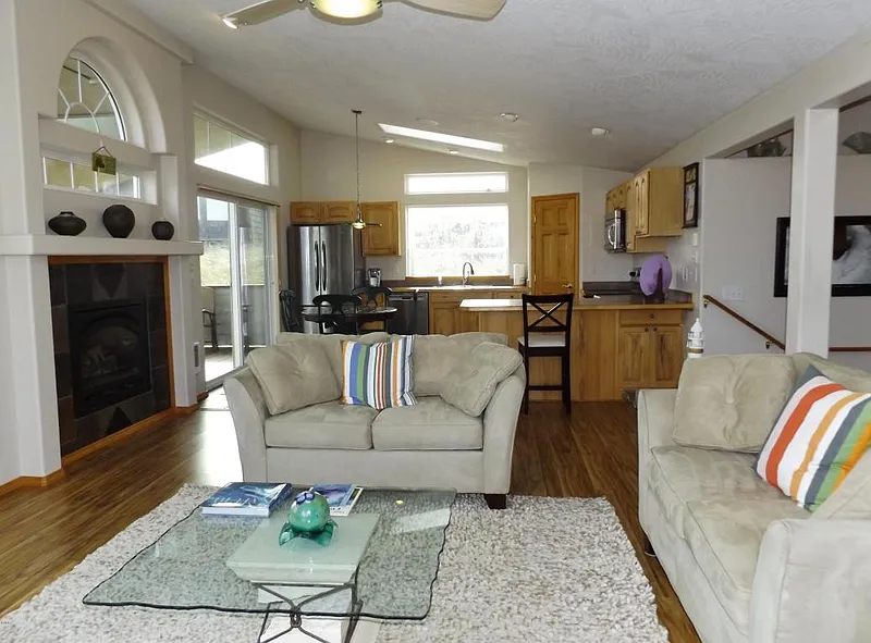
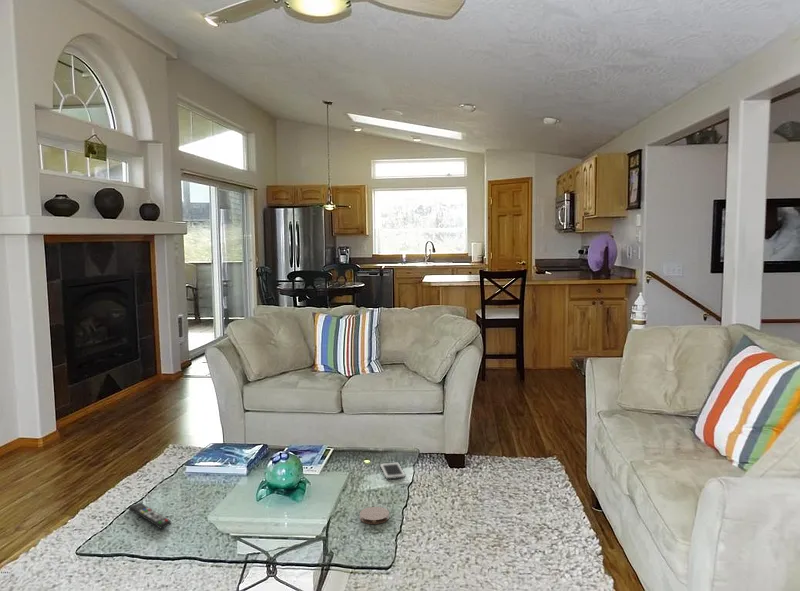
+ cell phone [379,461,406,480]
+ coaster [359,506,390,525]
+ remote control [127,502,172,530]
